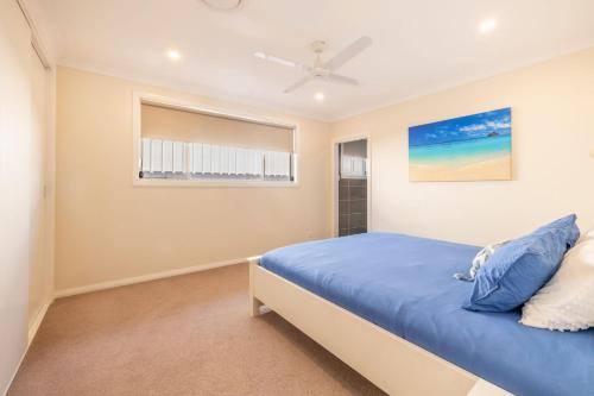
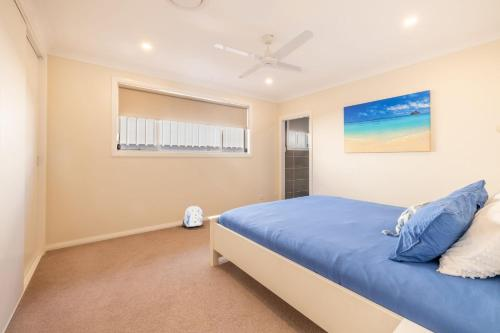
+ backpack [181,205,204,228]
